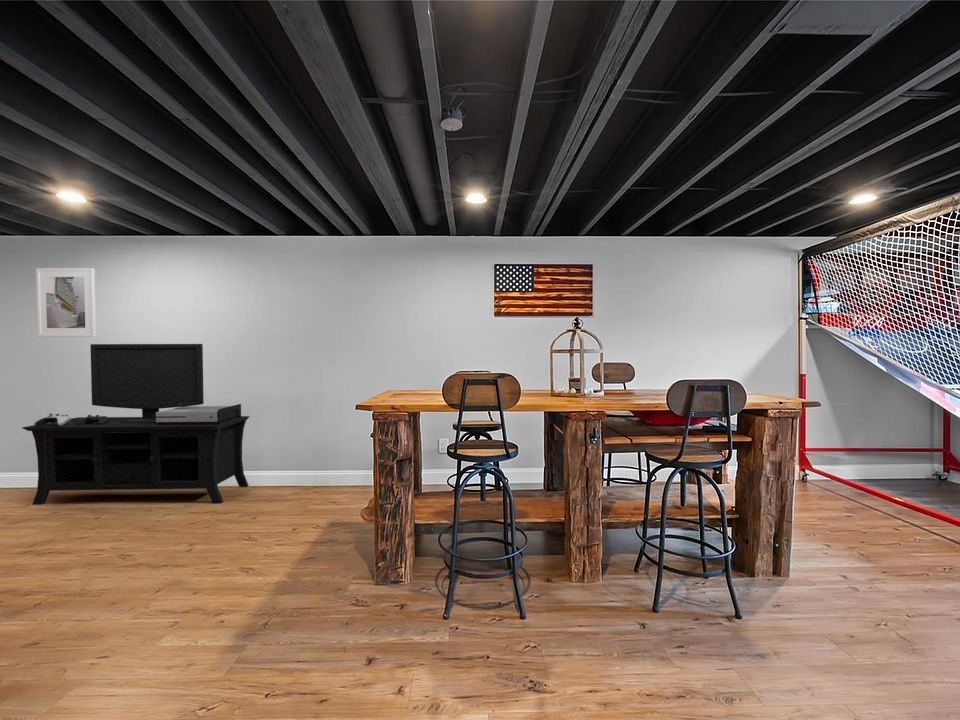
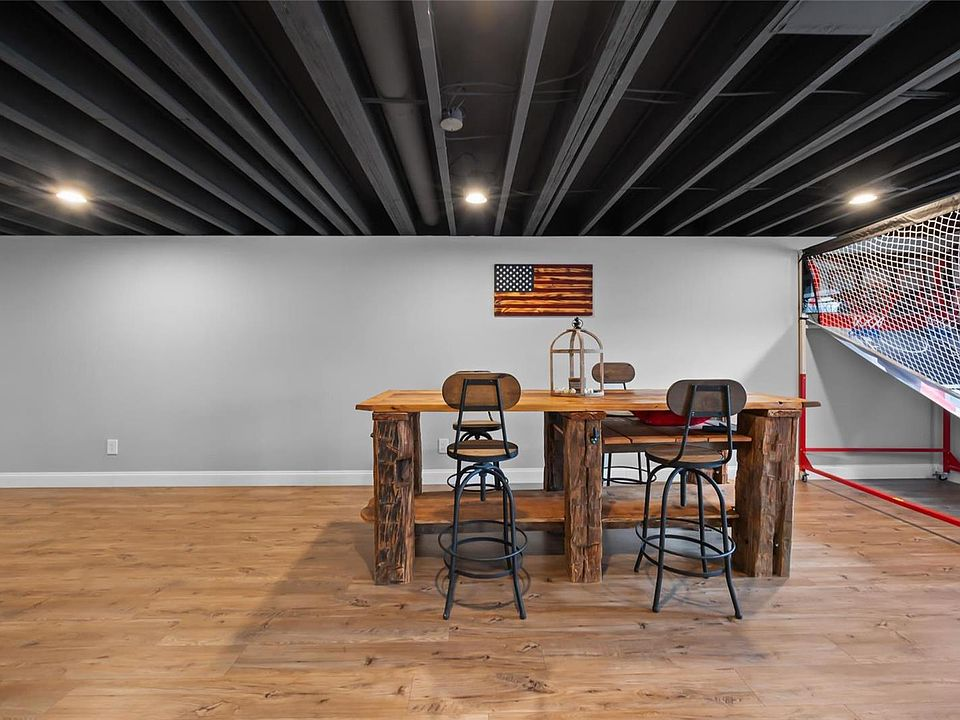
- media console [20,343,251,506]
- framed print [35,267,97,338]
